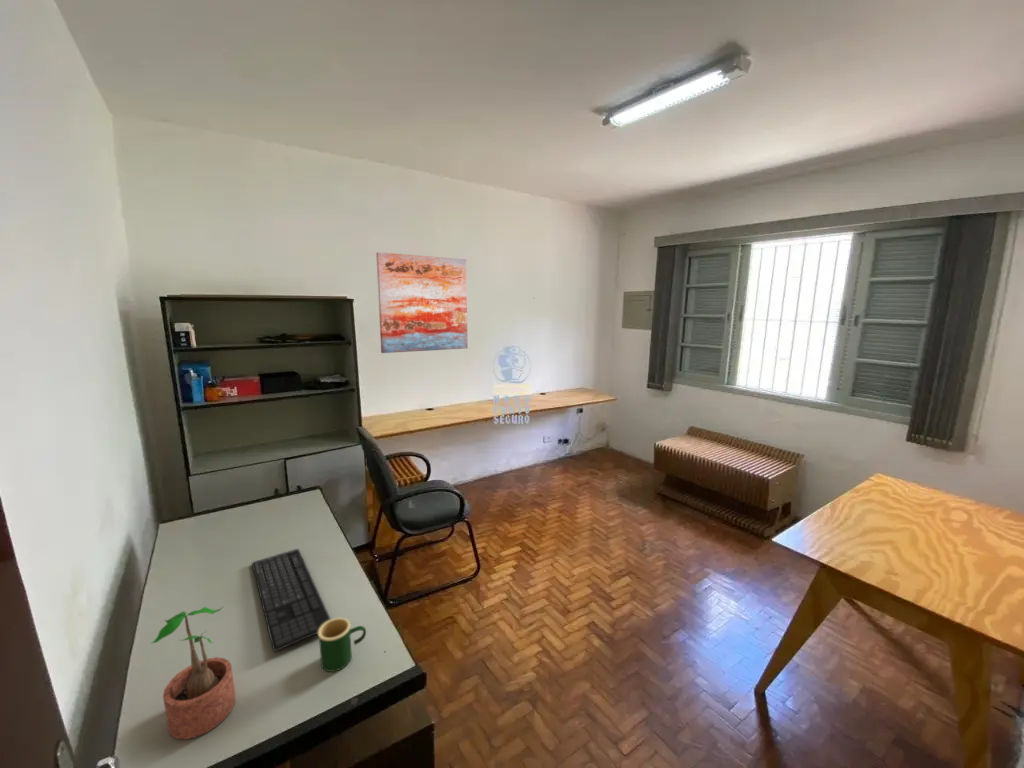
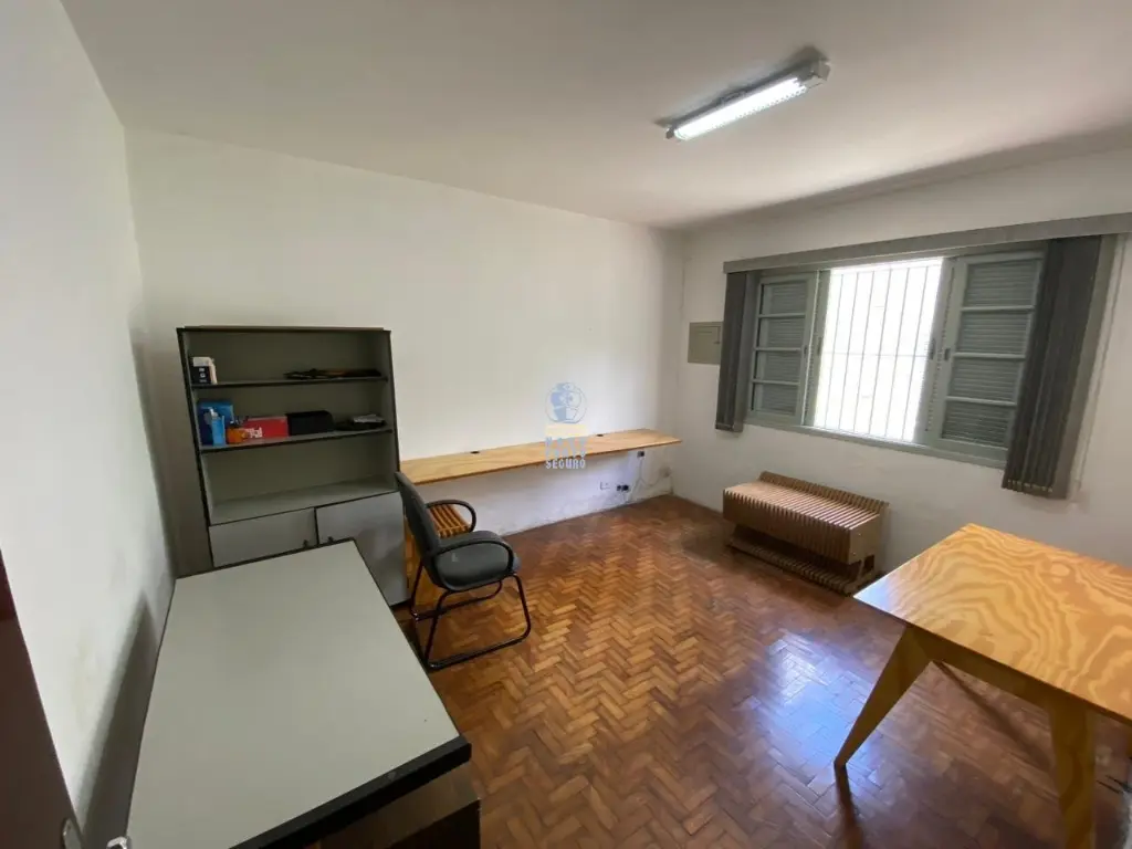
- wall art [375,251,469,354]
- potted plant [150,605,236,740]
- mug [317,617,367,673]
- keyboard [251,548,331,653]
